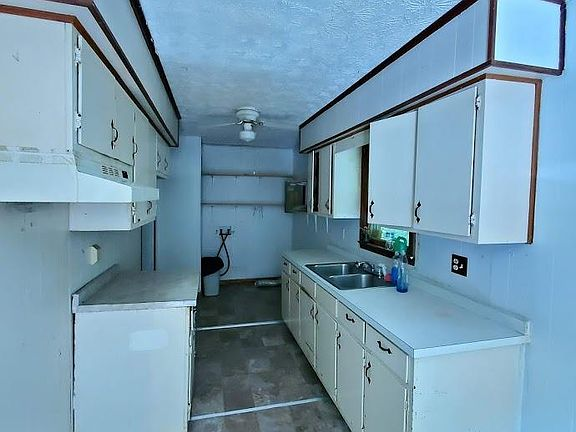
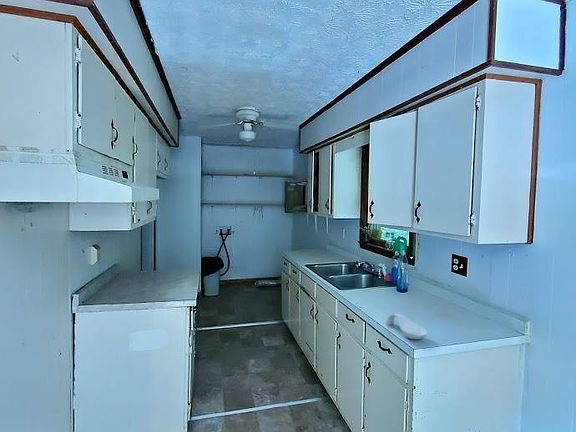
+ spoon rest [385,313,428,340]
